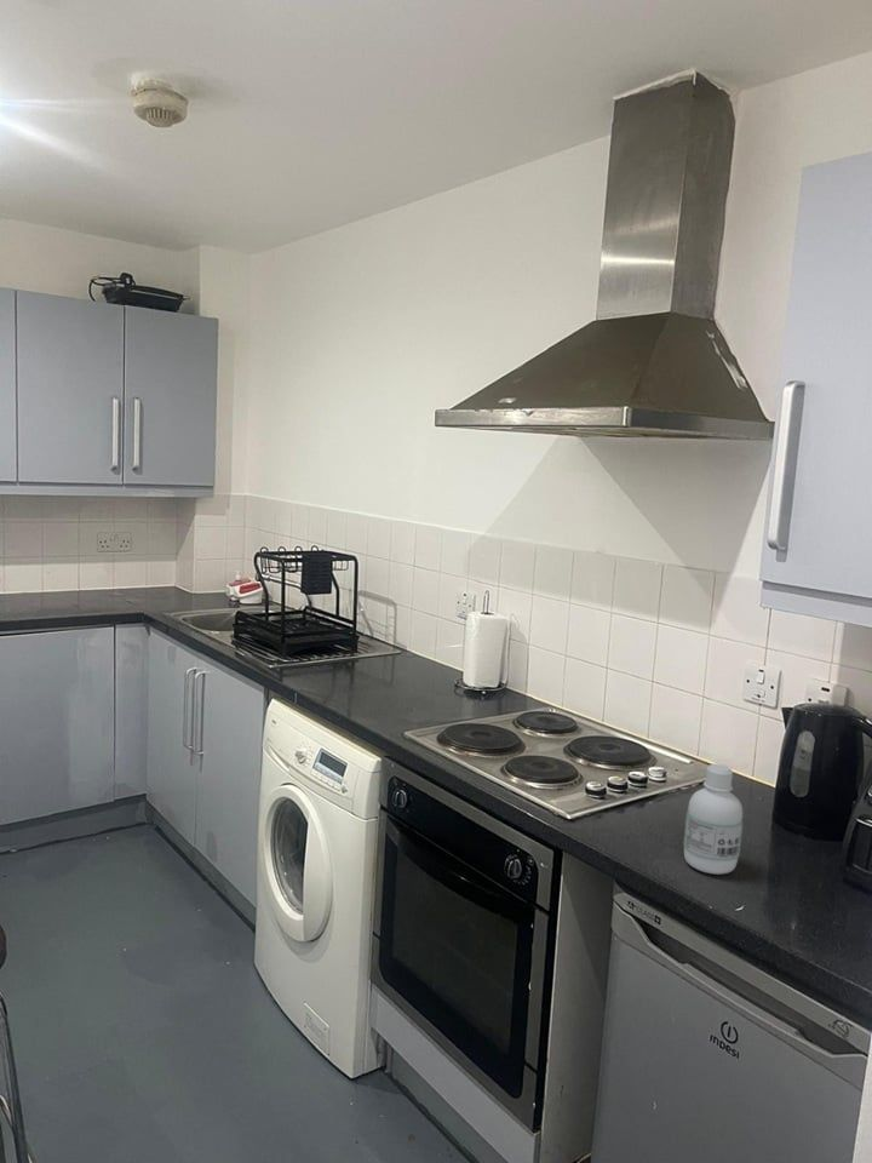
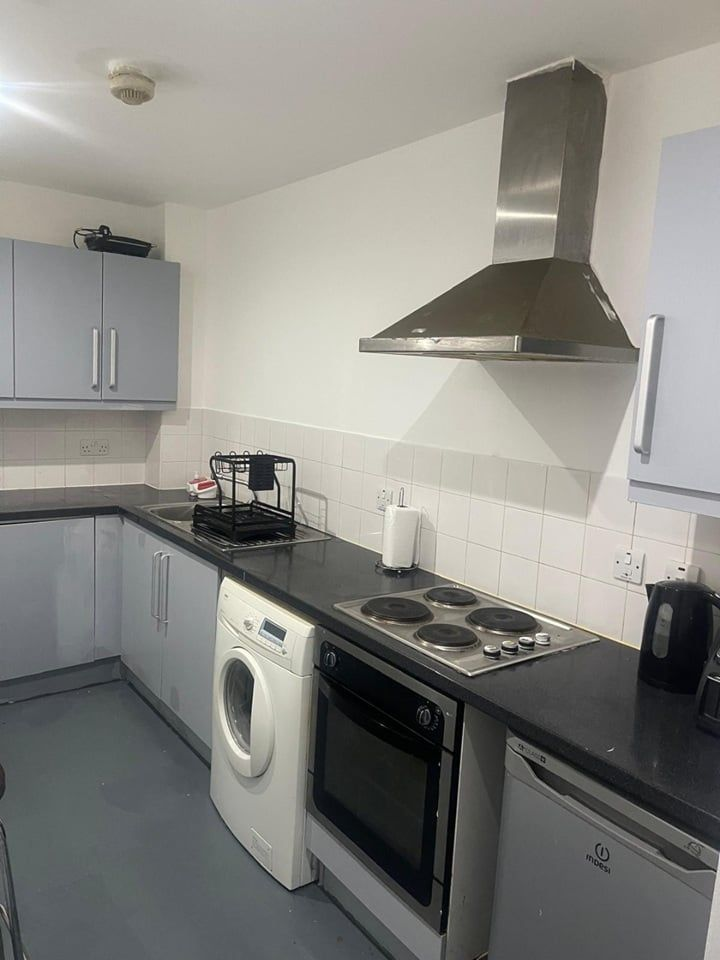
- bottle [682,763,745,876]
